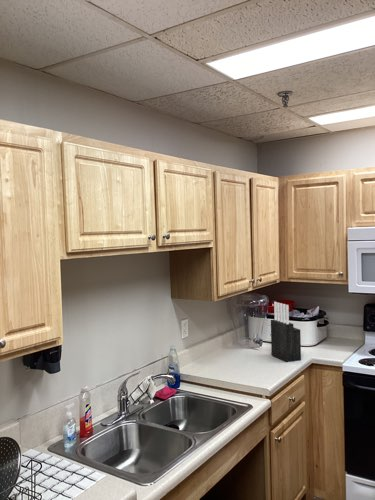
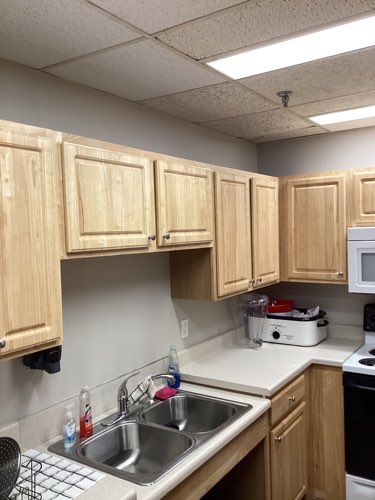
- knife block [270,301,302,363]
